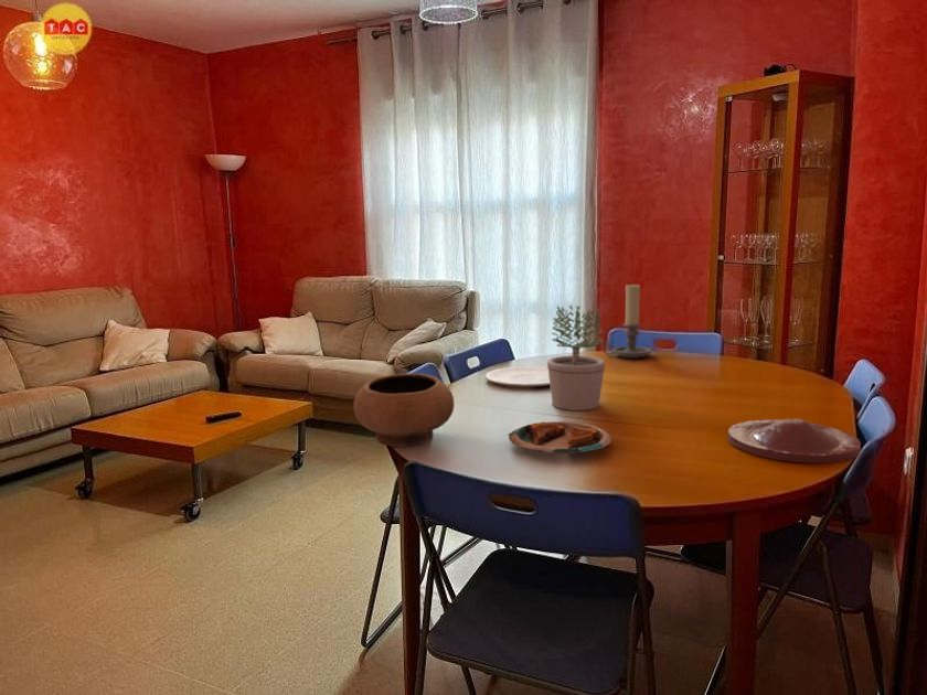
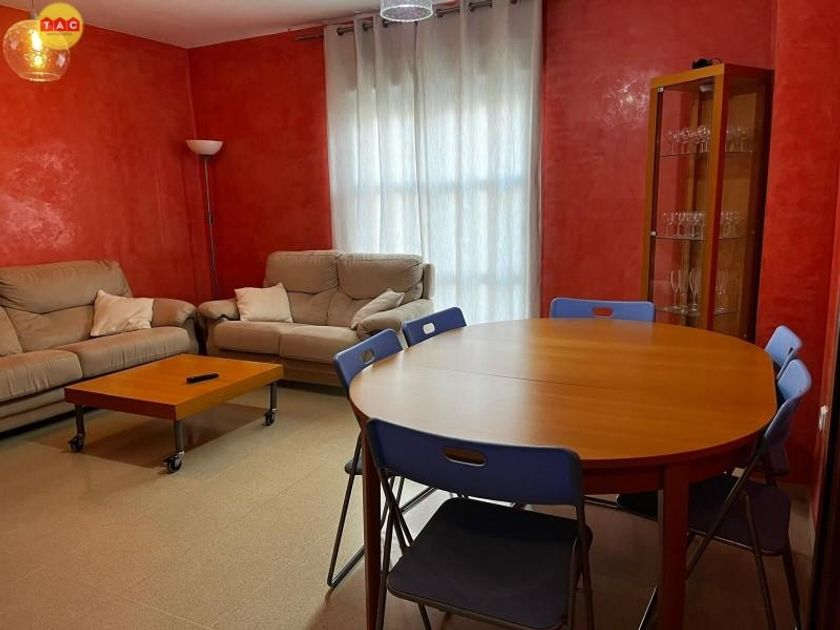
- bowl [352,372,455,448]
- plate [727,418,862,464]
- potted plant [546,303,606,411]
- candle holder [603,282,653,360]
- plate [484,366,550,387]
- plate [505,420,611,456]
